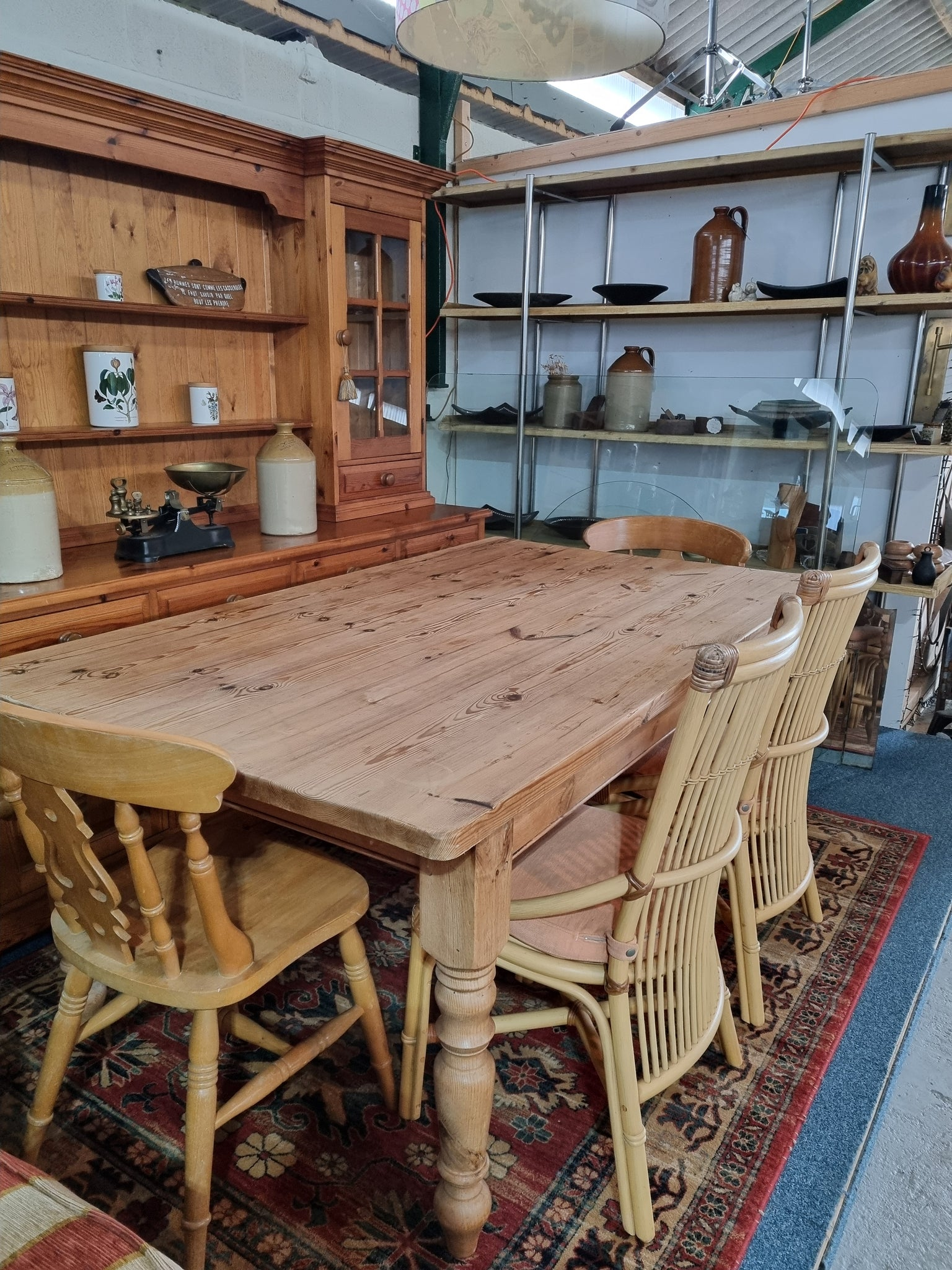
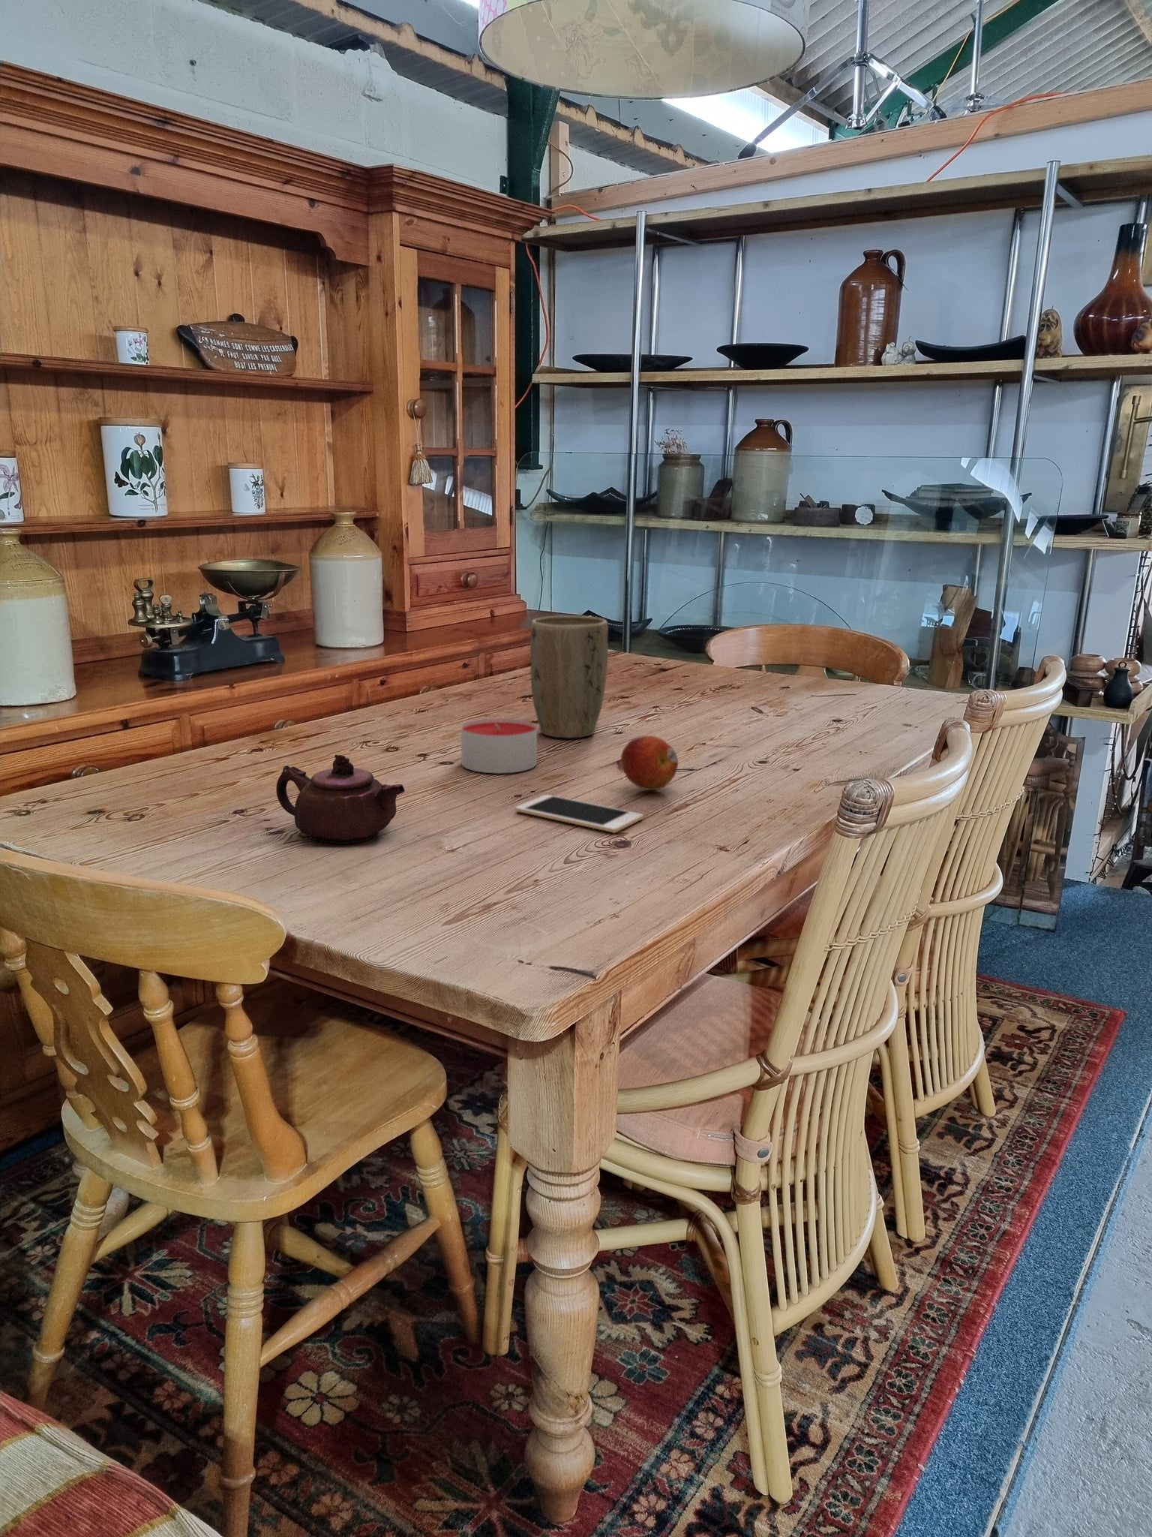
+ teapot [275,754,405,845]
+ candle [460,718,537,773]
+ plant pot [530,615,609,739]
+ cell phone [514,794,644,834]
+ fruit [621,736,679,791]
